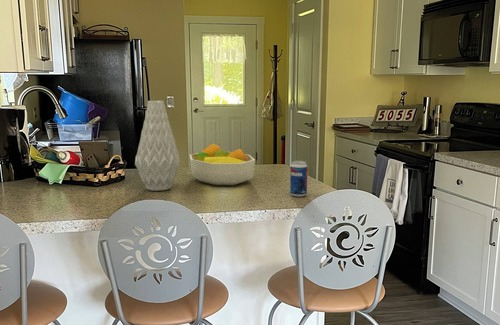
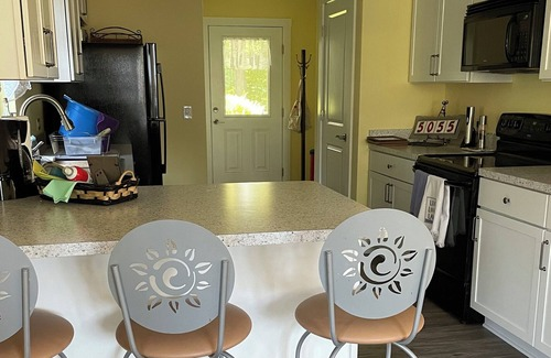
- beverage can [289,160,308,198]
- vase [134,100,182,192]
- fruit bowl [189,143,256,186]
